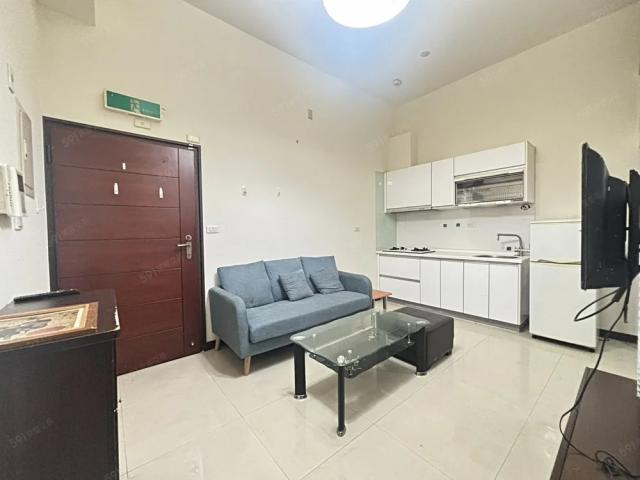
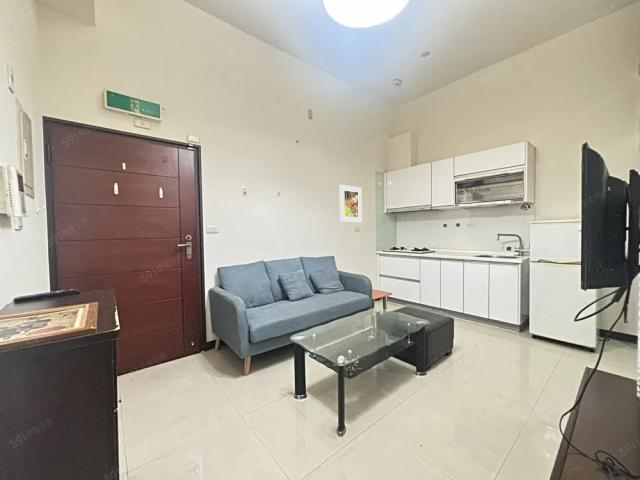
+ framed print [339,184,363,223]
